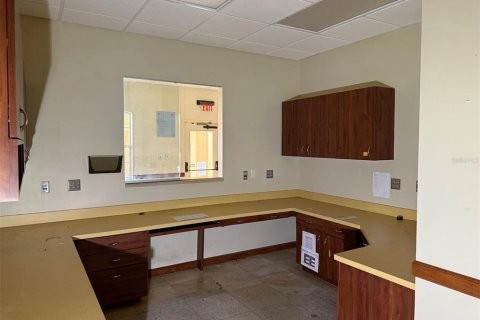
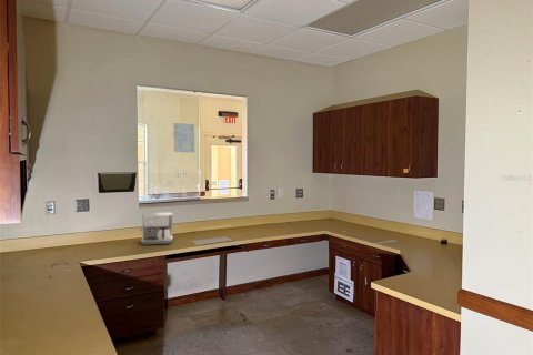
+ coffee maker [139,212,173,246]
